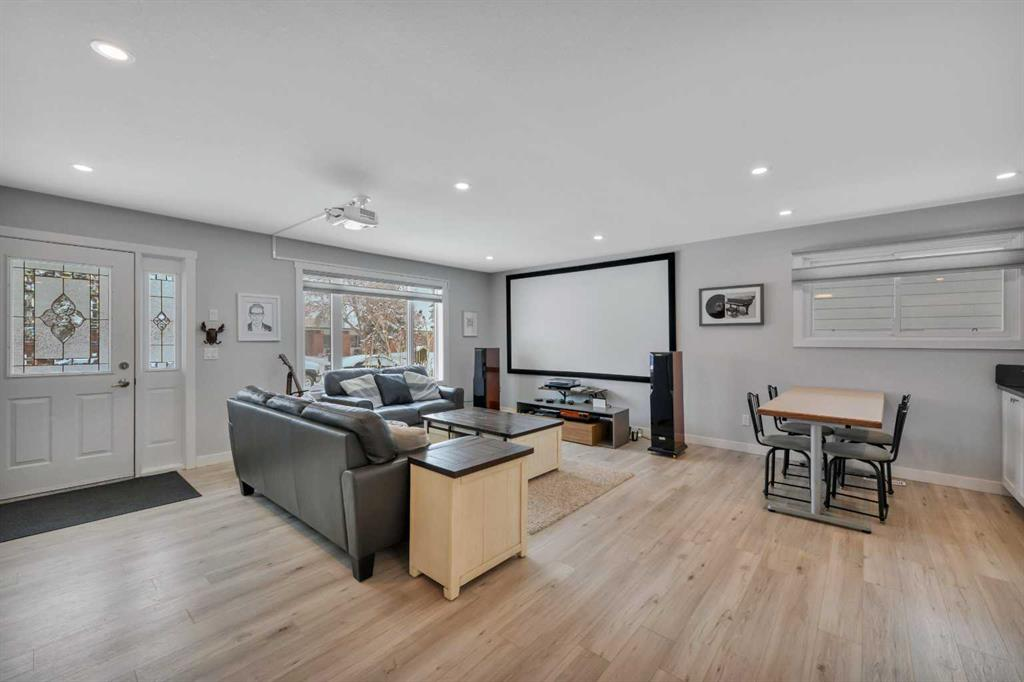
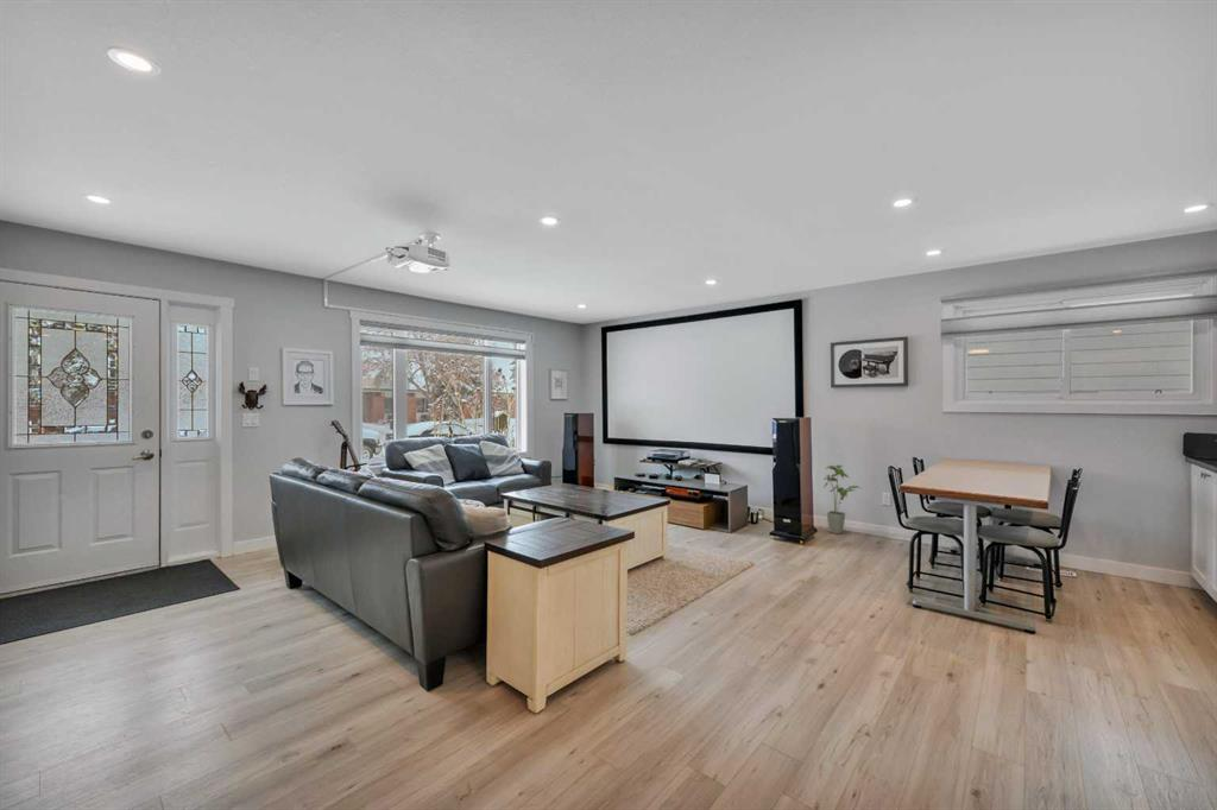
+ house plant [822,464,862,534]
